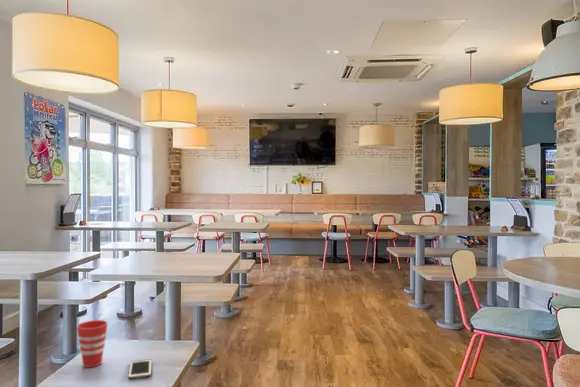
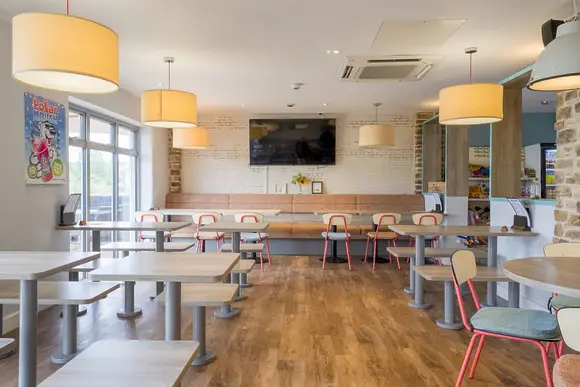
- cup [76,319,108,368]
- cell phone [127,358,153,380]
